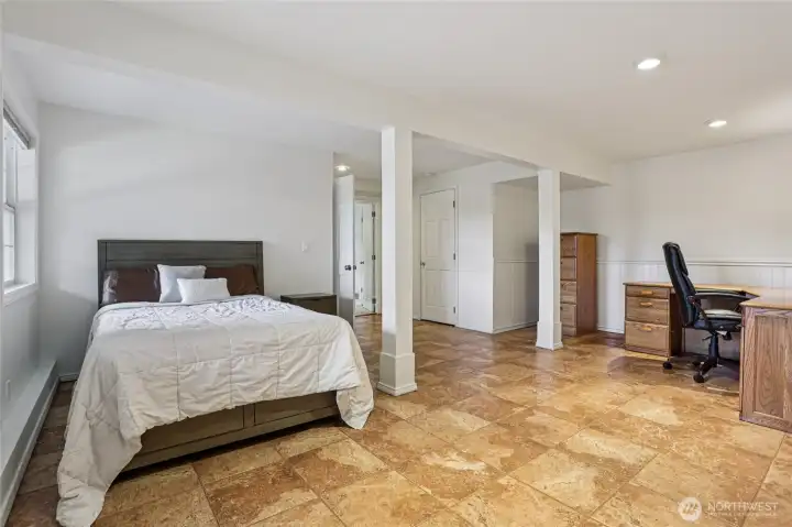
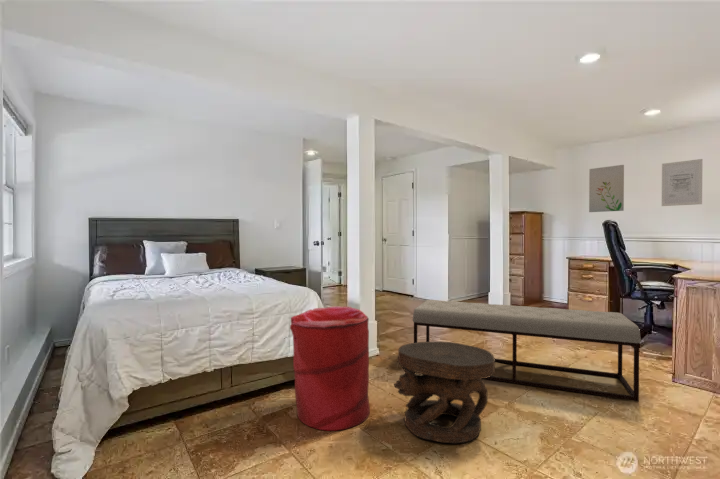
+ side table [393,340,496,444]
+ wall art [588,164,625,213]
+ laundry hamper [289,305,371,432]
+ bench [412,299,642,403]
+ wall art [661,158,704,207]
